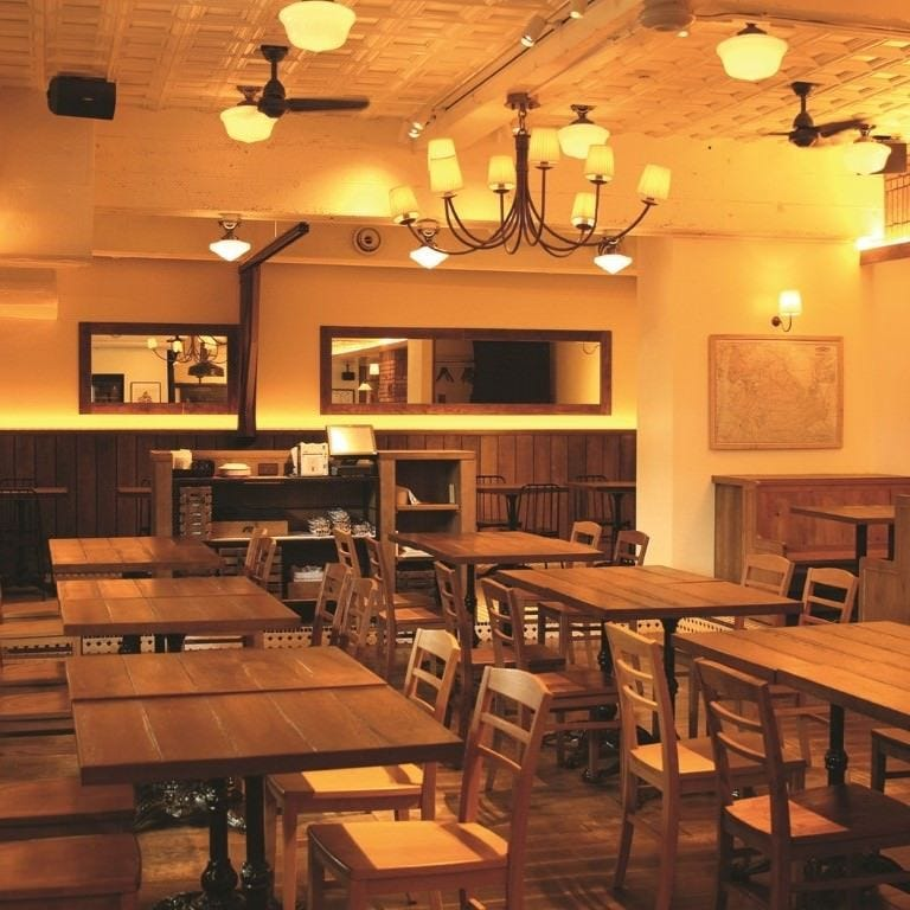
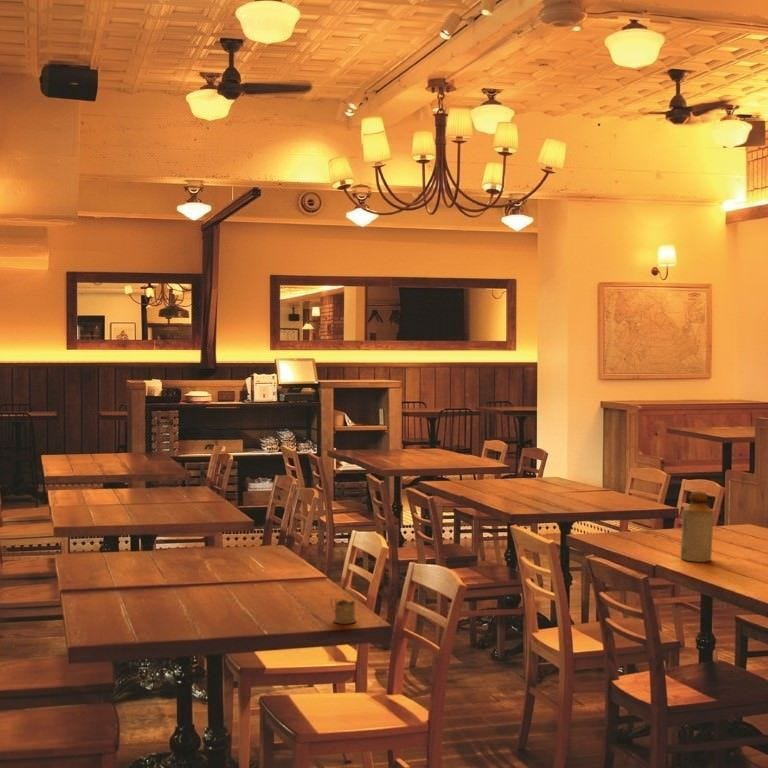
+ tea glass holder [329,596,357,625]
+ bottle [680,490,714,563]
